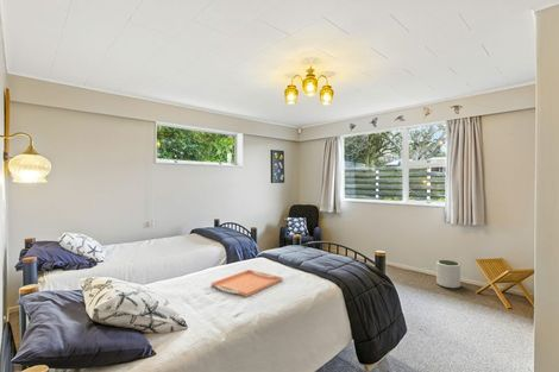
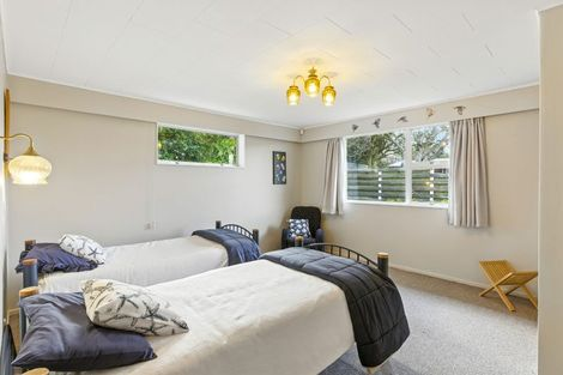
- plant pot [435,259,461,290]
- serving tray [211,269,284,298]
